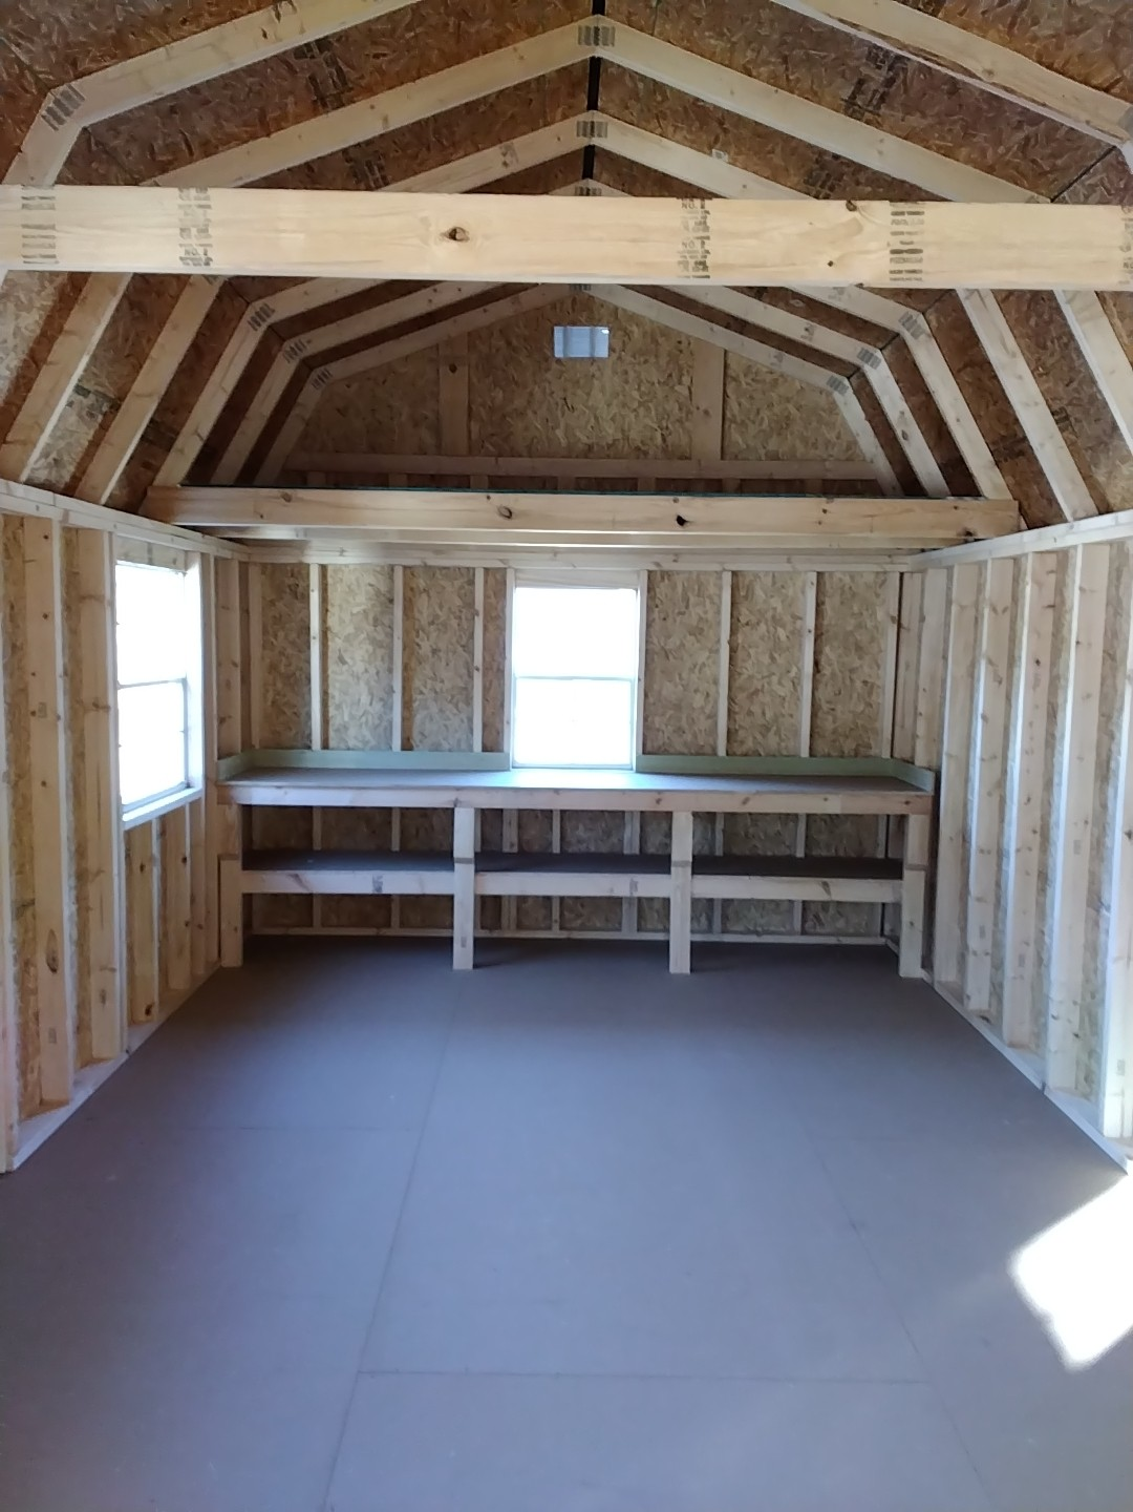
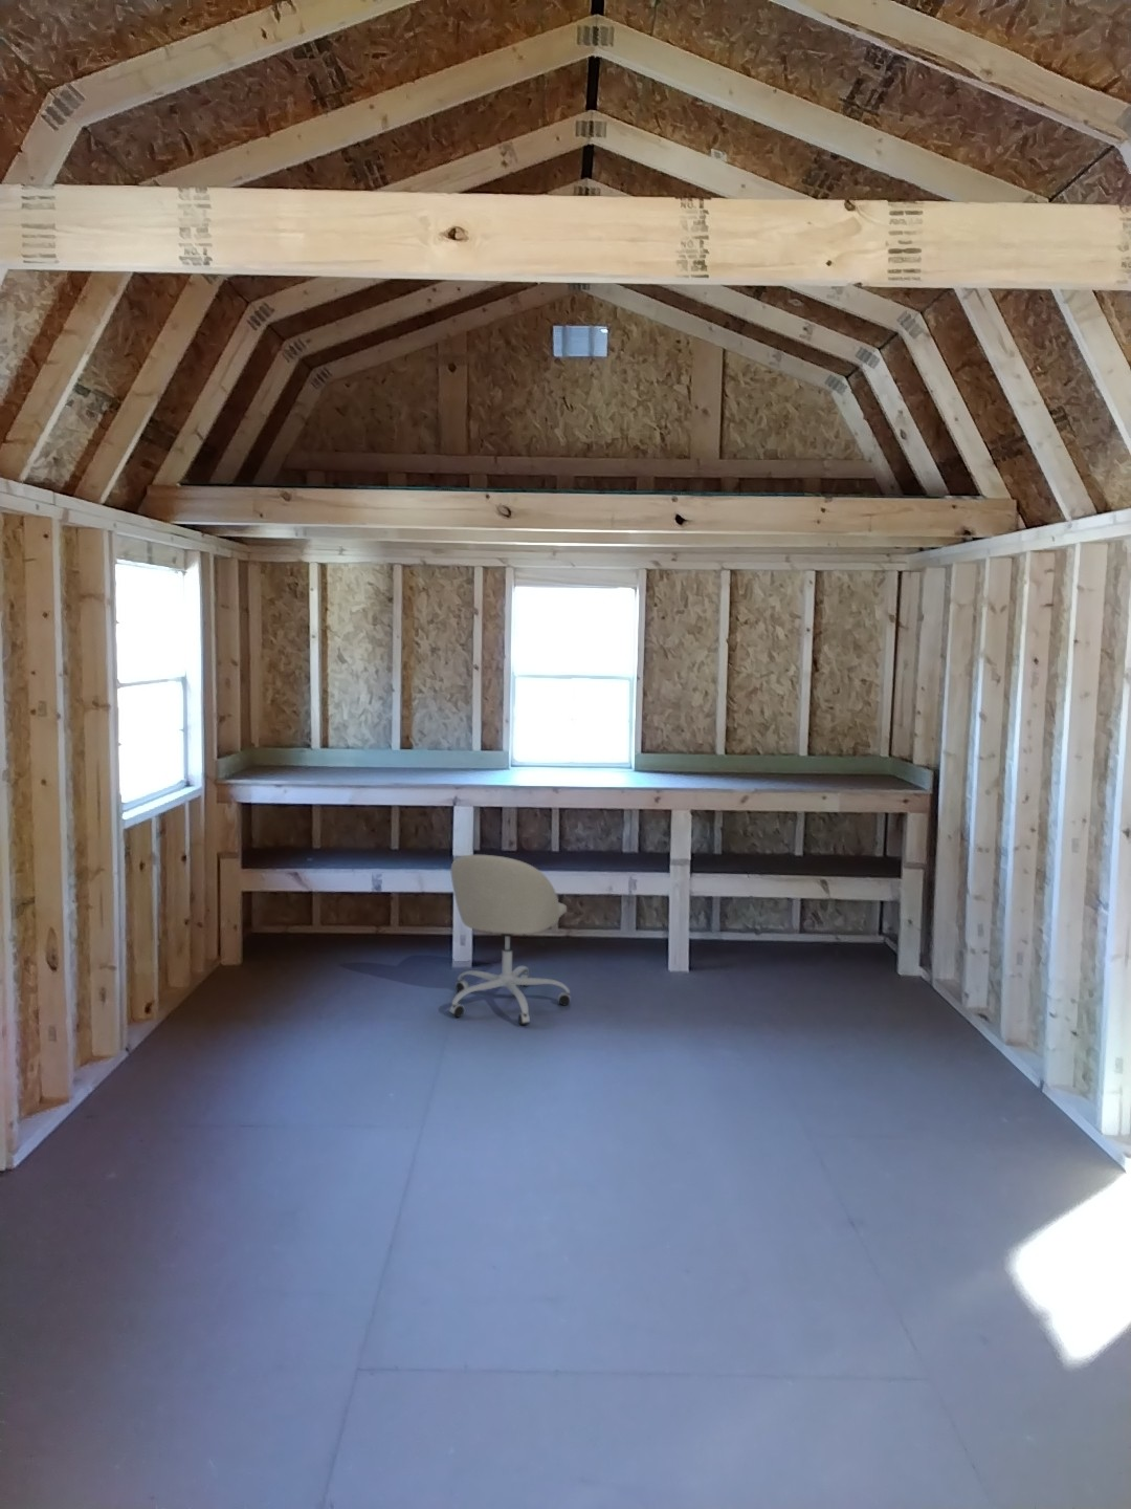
+ office chair [449,854,571,1025]
